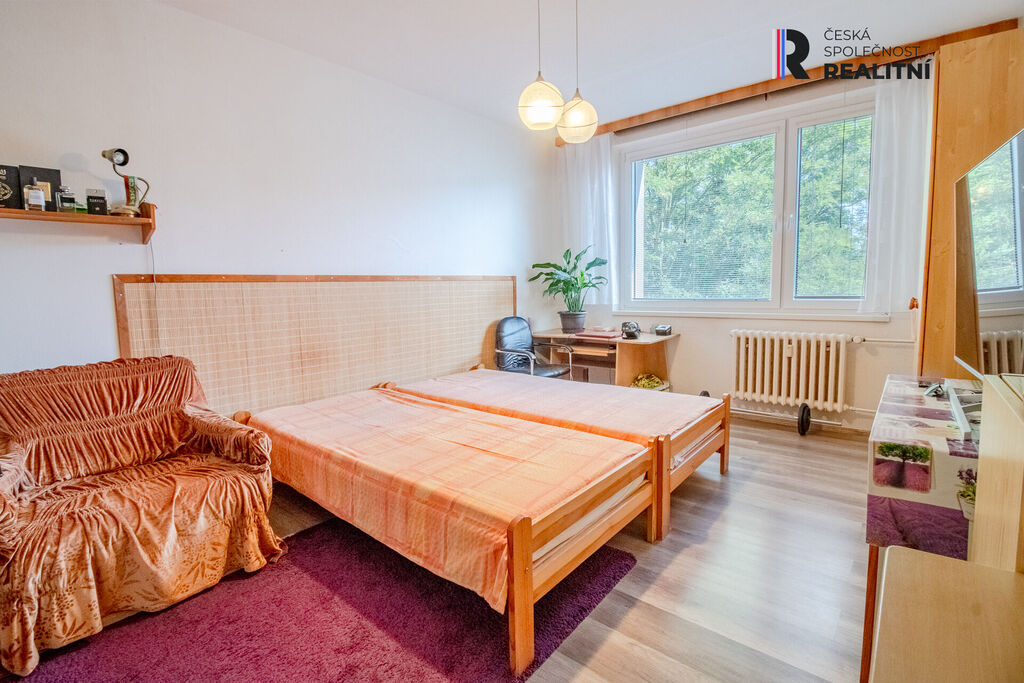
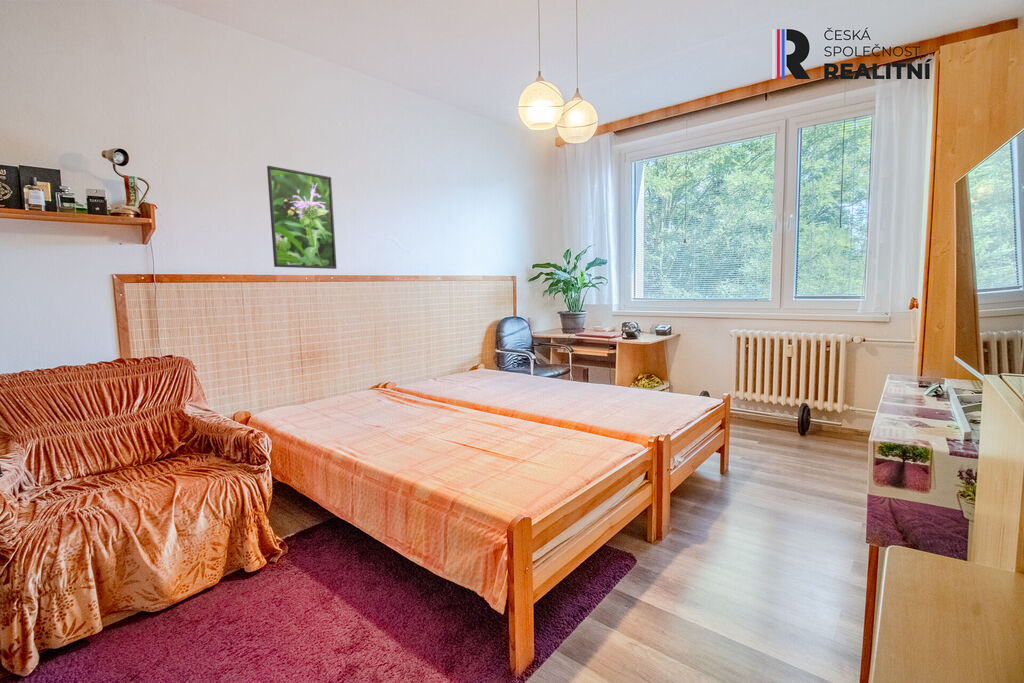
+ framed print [266,165,338,270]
